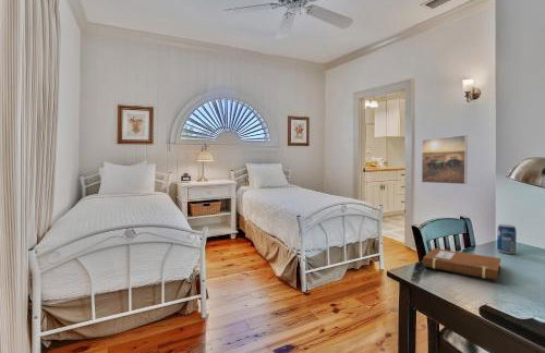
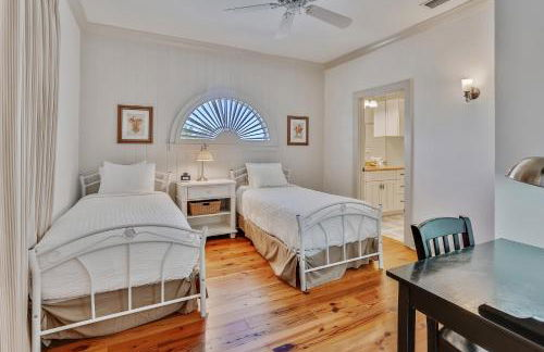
- beverage can [496,223,518,255]
- notebook [422,247,501,281]
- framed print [421,134,469,185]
